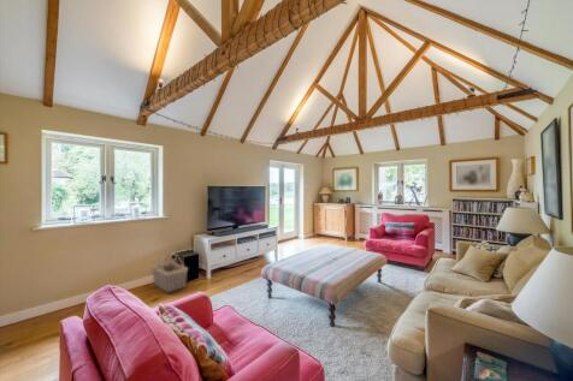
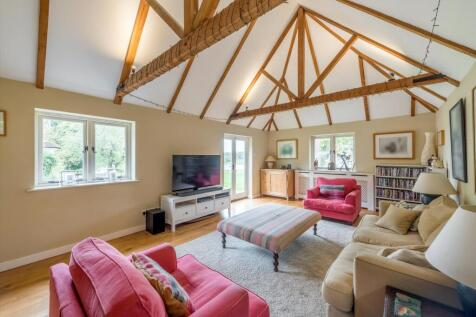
- basket [150,252,189,294]
